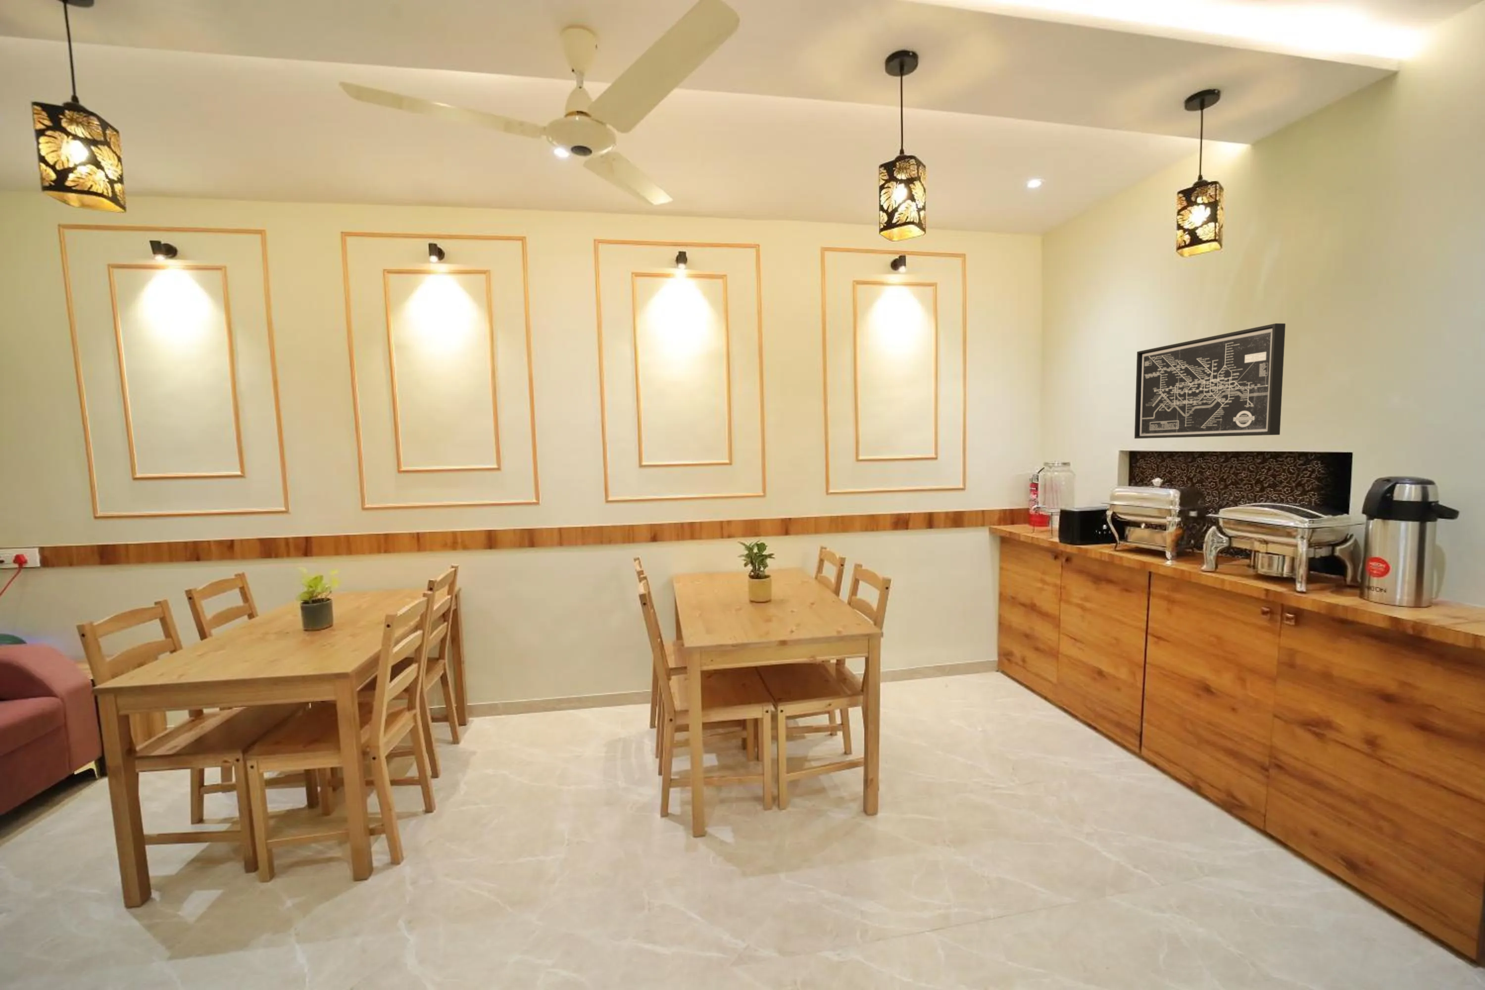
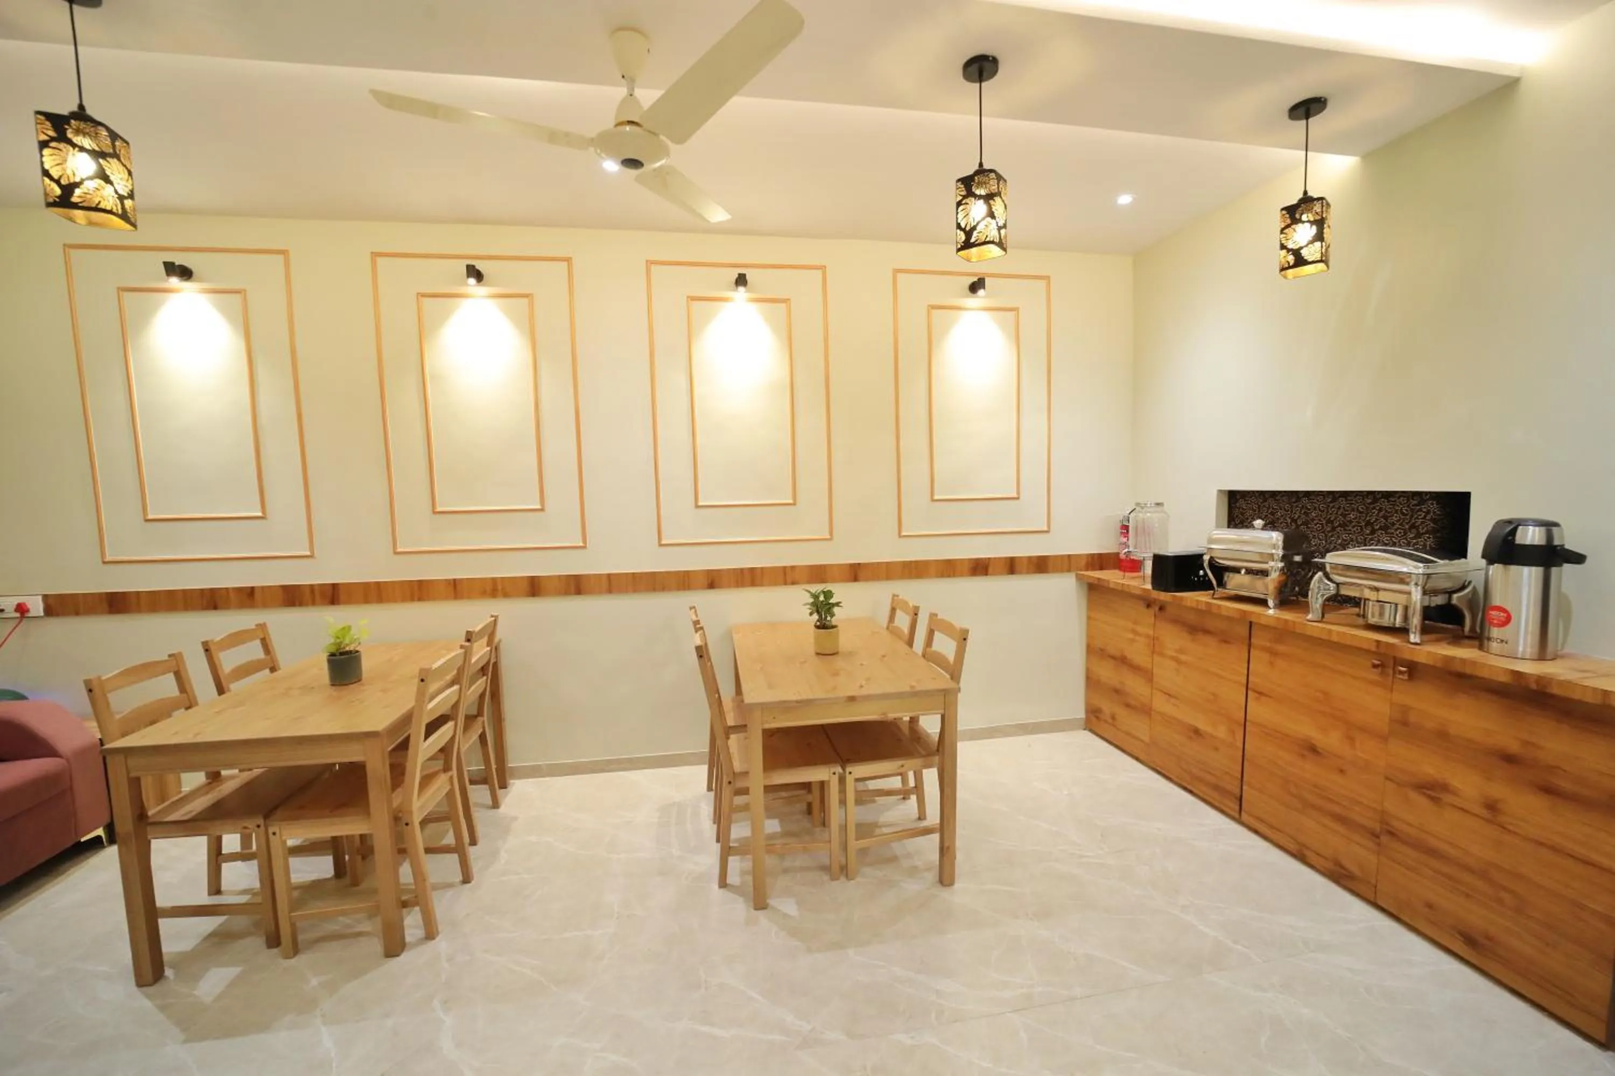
- wall art [1134,323,1286,439]
